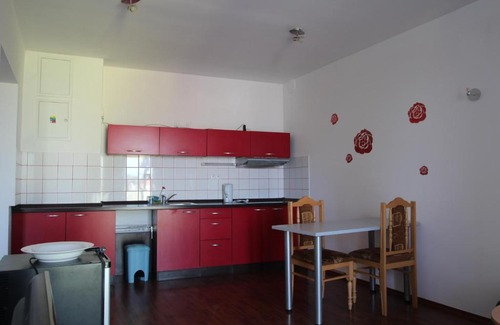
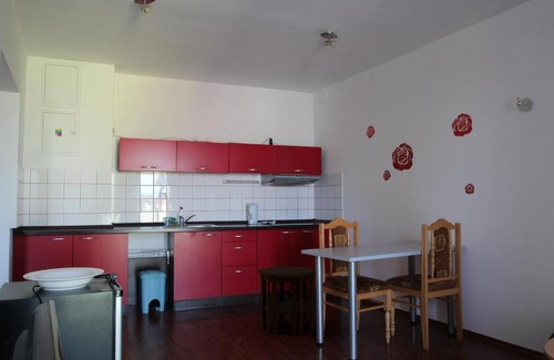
+ side table [256,266,317,337]
